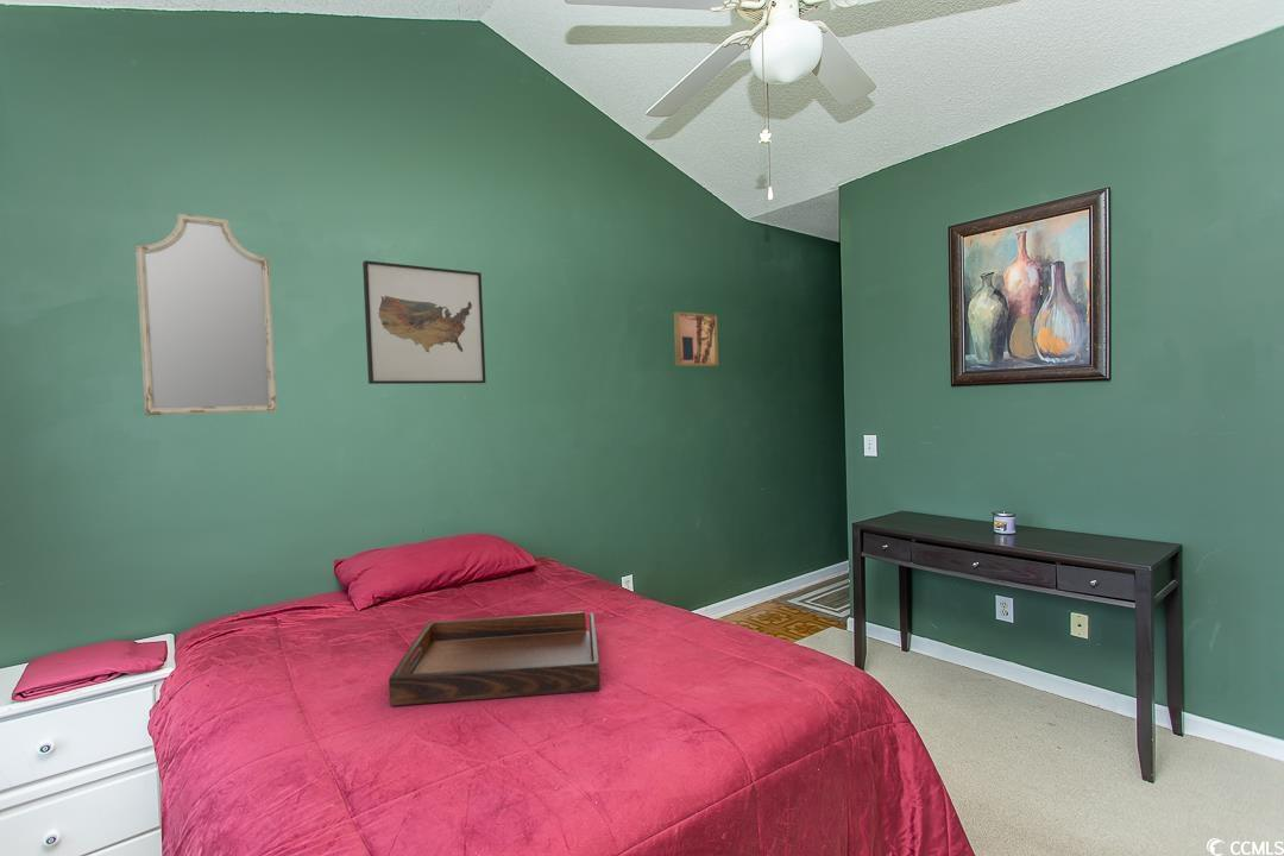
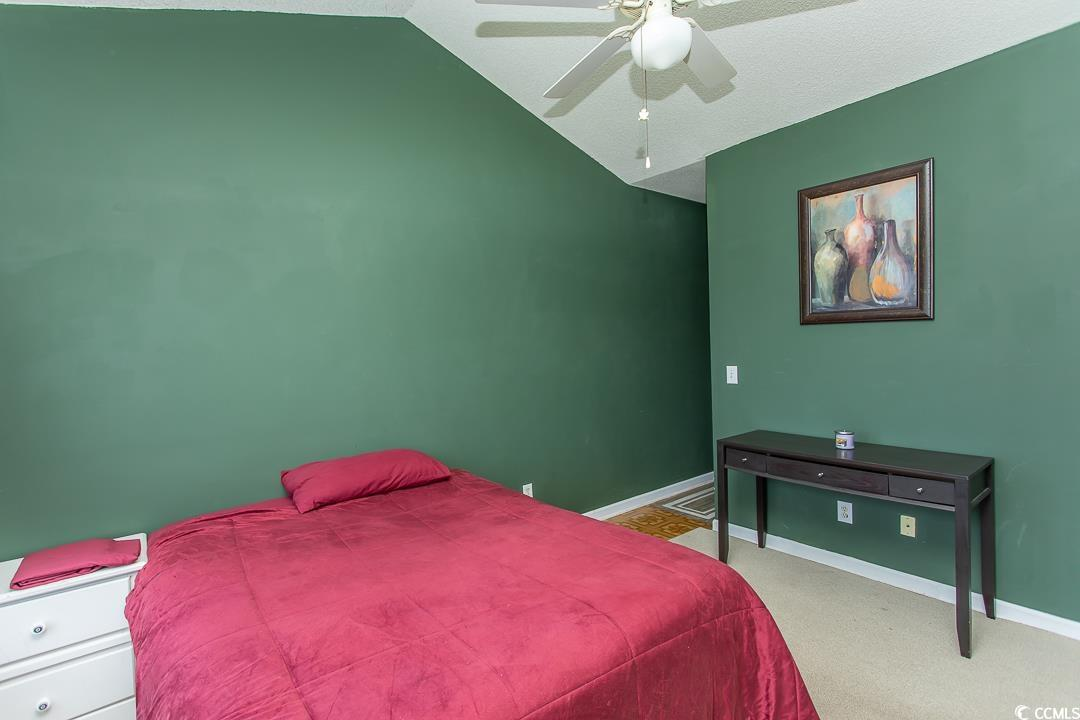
- wall art [673,310,719,367]
- home mirror [134,213,278,416]
- wall art [361,259,487,385]
- serving tray [388,610,602,706]
